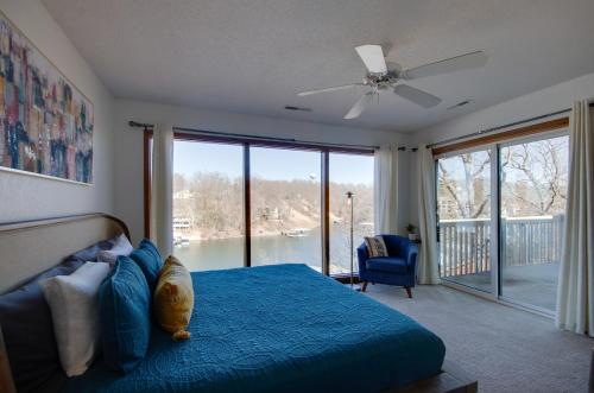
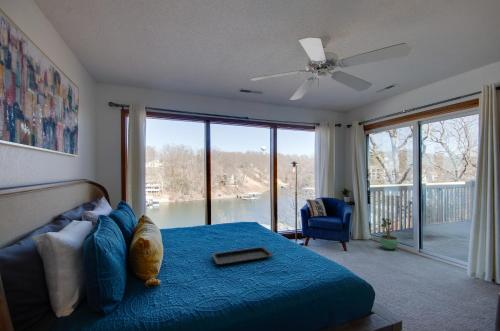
+ serving tray [210,246,275,266]
+ potted plant [379,217,399,250]
